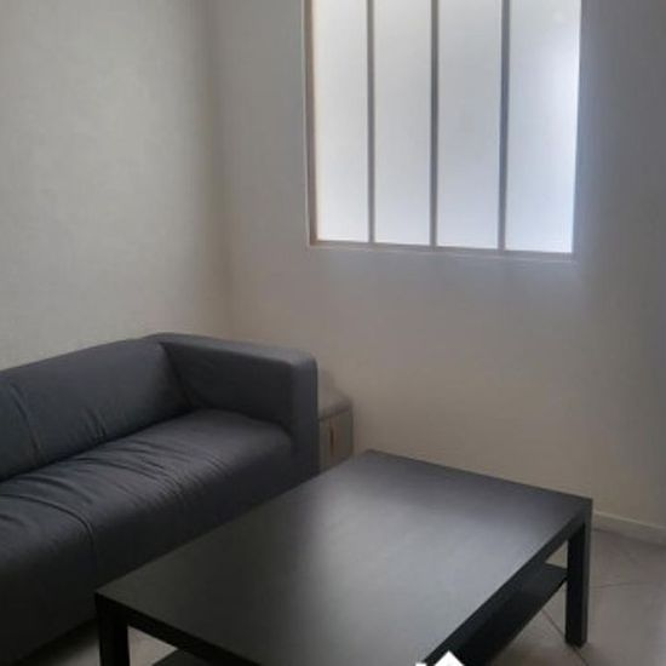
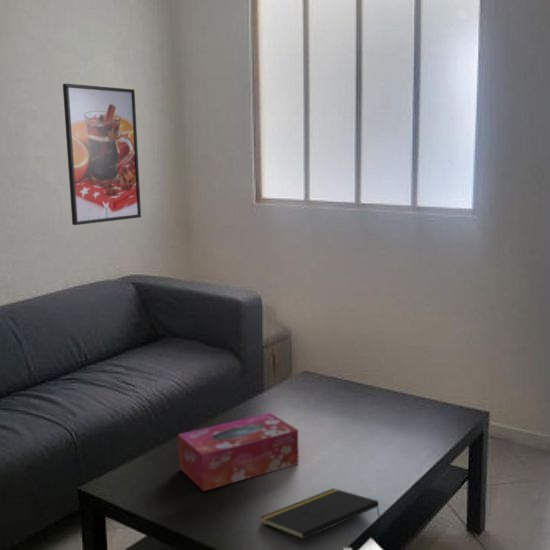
+ notepad [259,487,381,540]
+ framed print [62,83,142,226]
+ tissue box [177,412,300,492]
